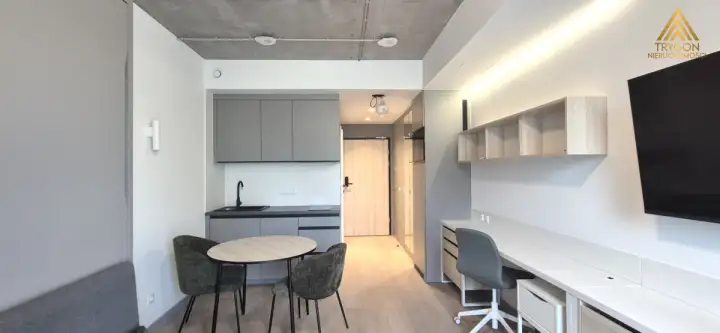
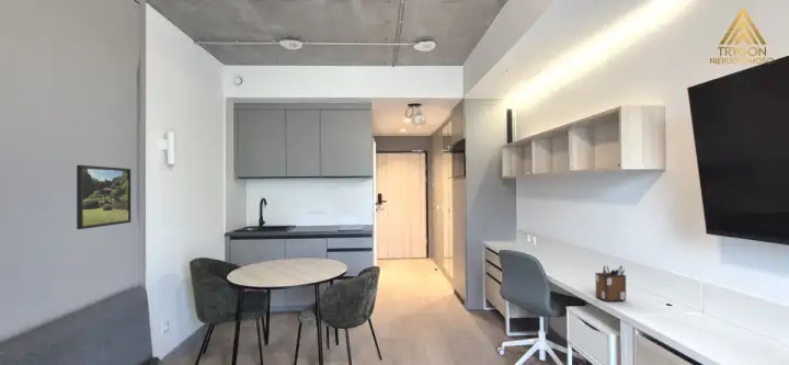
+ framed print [76,164,133,230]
+ desk organizer [594,264,627,303]
